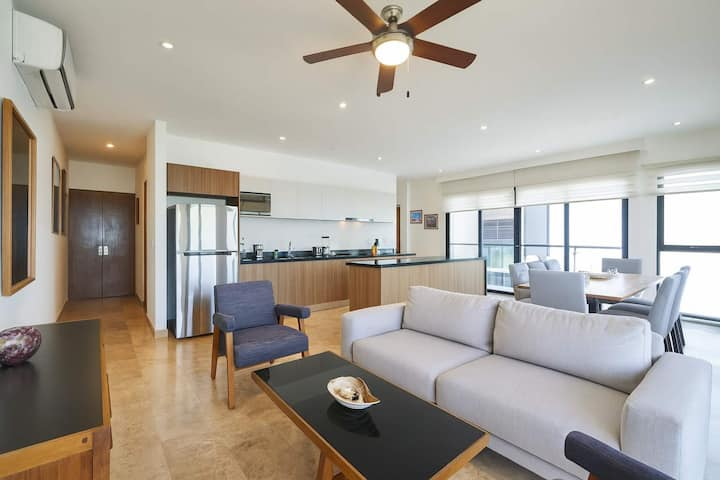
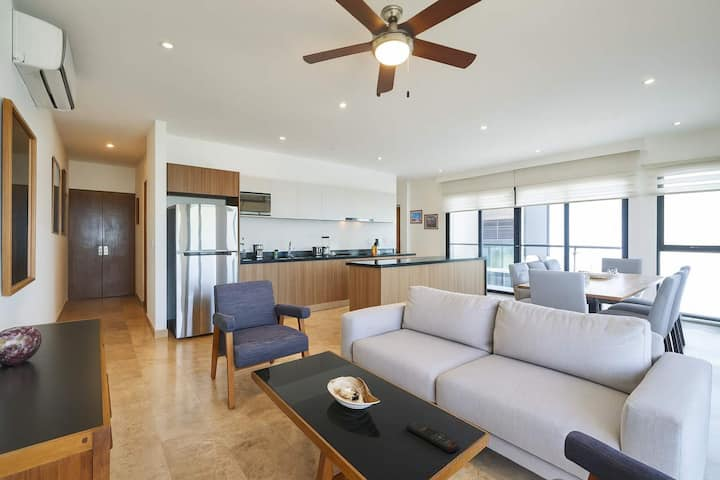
+ remote control [406,419,459,453]
